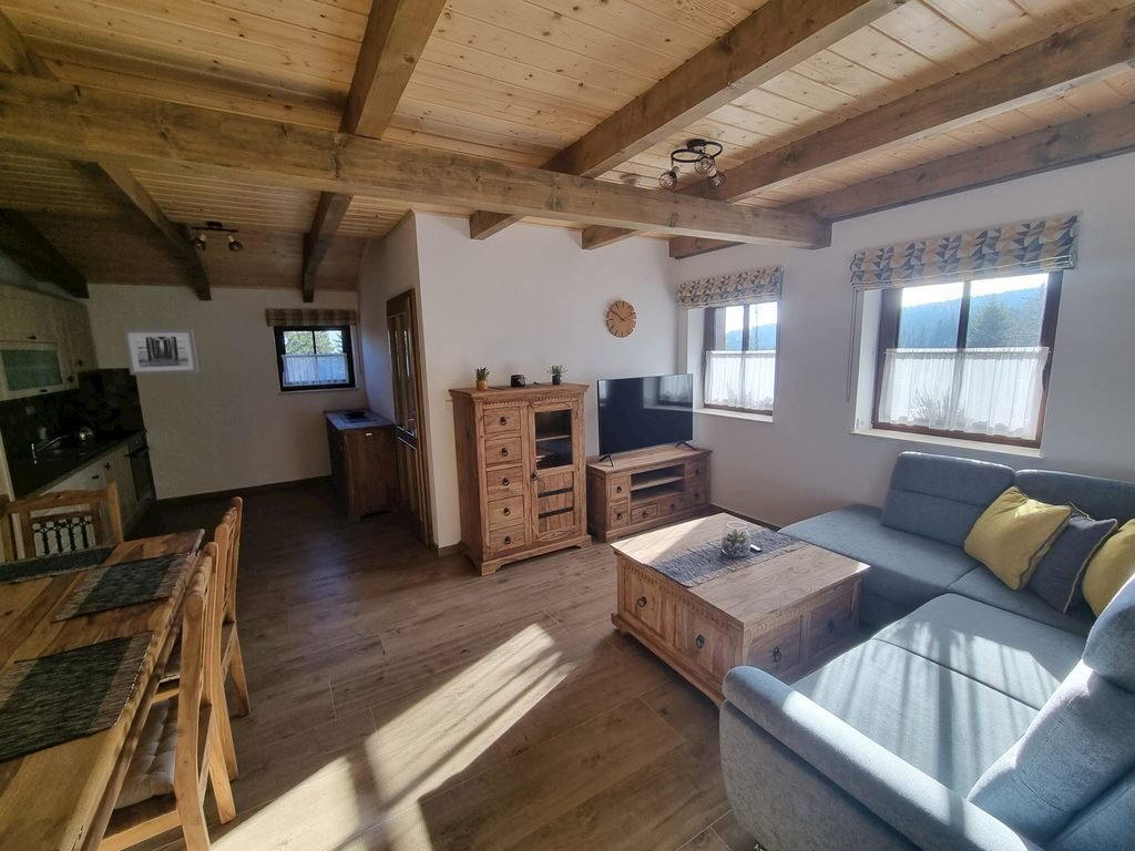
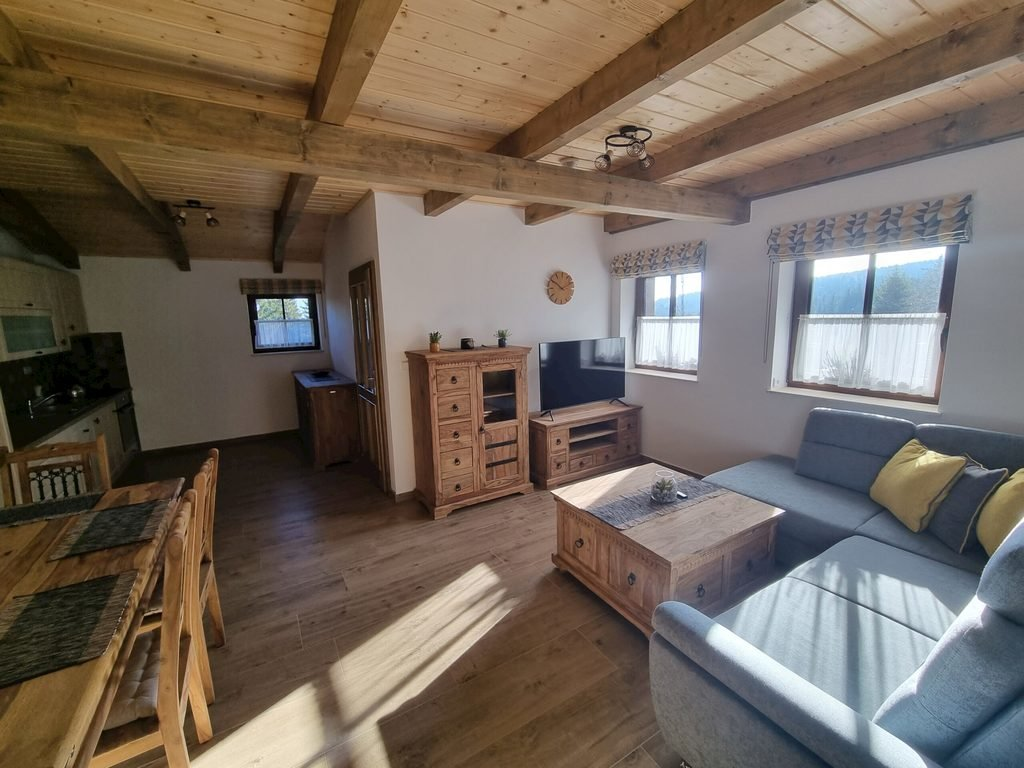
- wall art [122,328,201,376]
